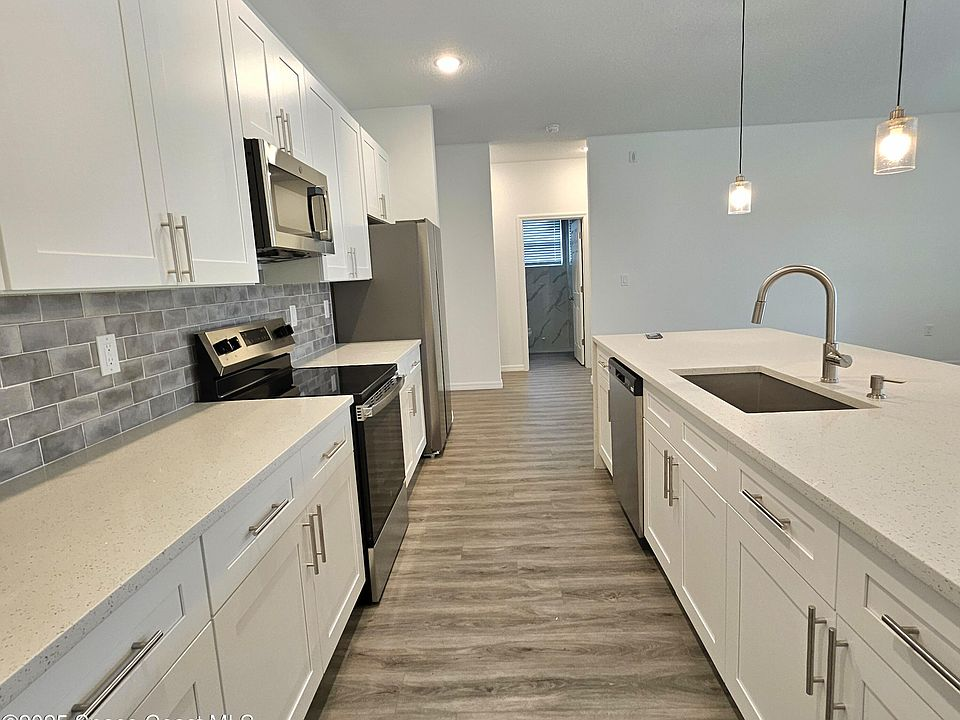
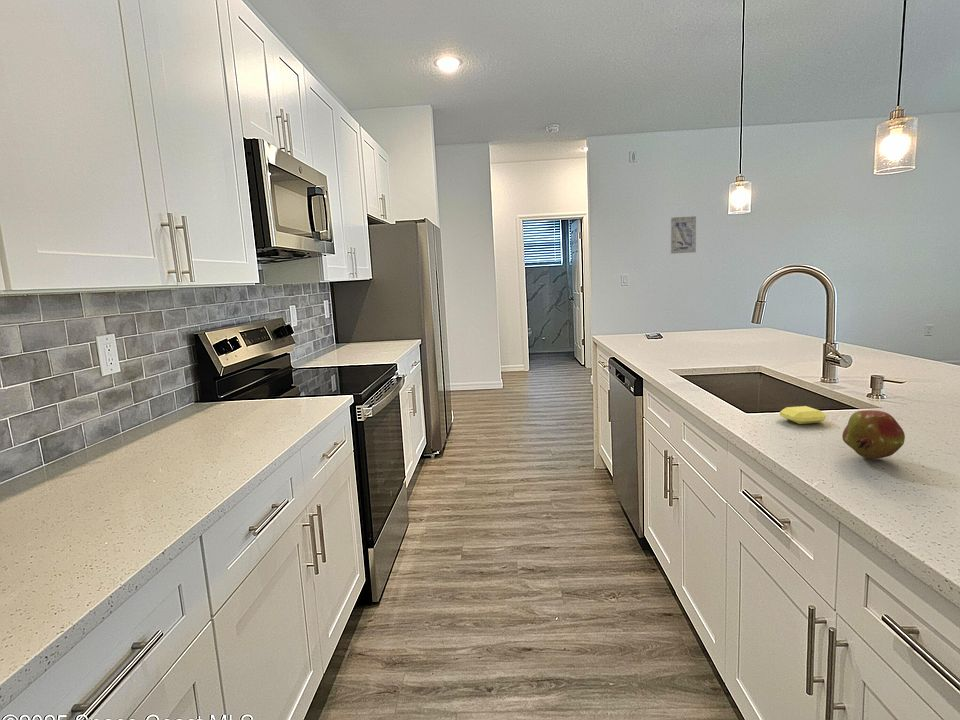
+ soap bar [779,405,827,425]
+ fruit [841,409,906,460]
+ wall art [670,215,697,255]
